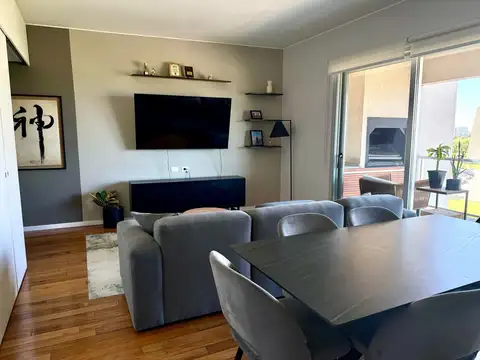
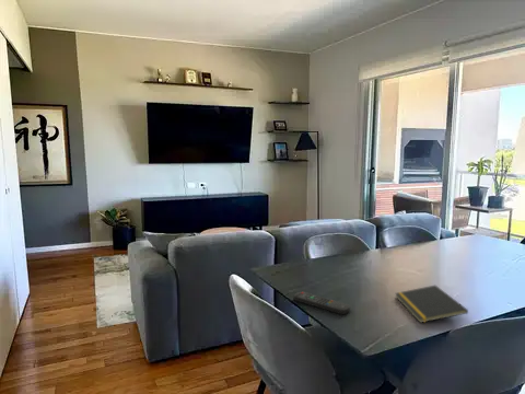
+ notepad [394,285,469,324]
+ remote control [293,291,351,315]
